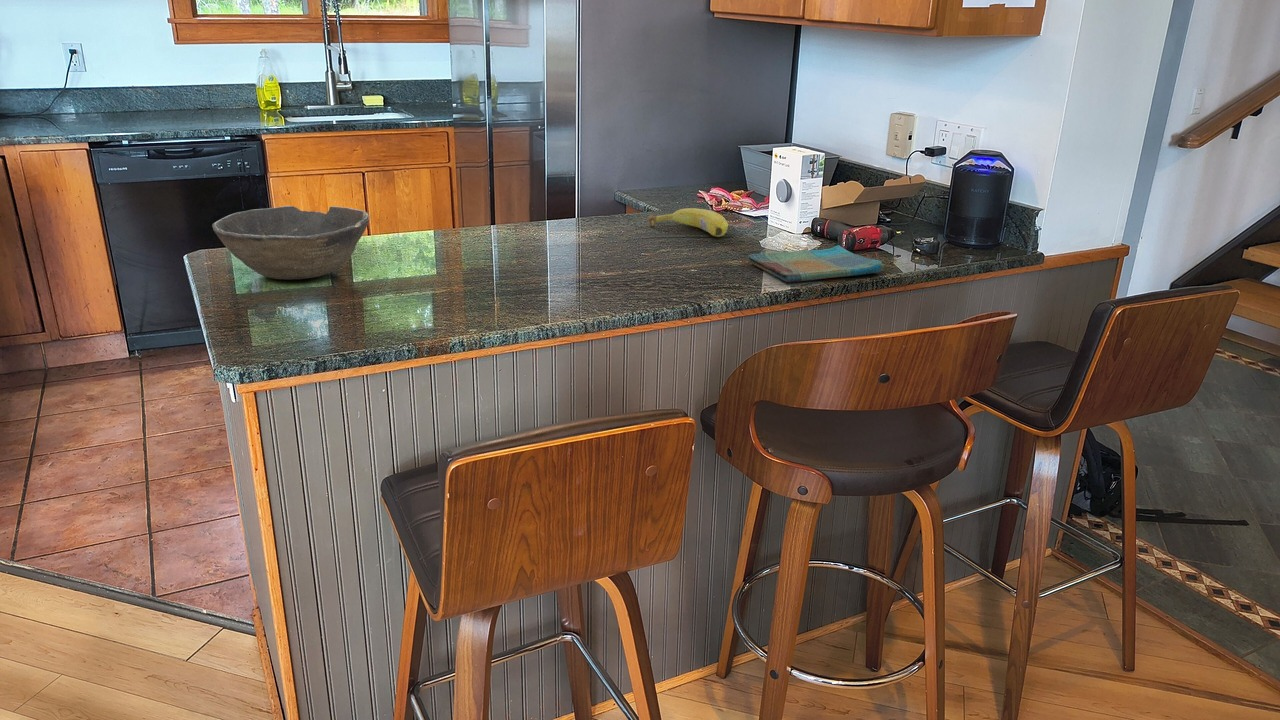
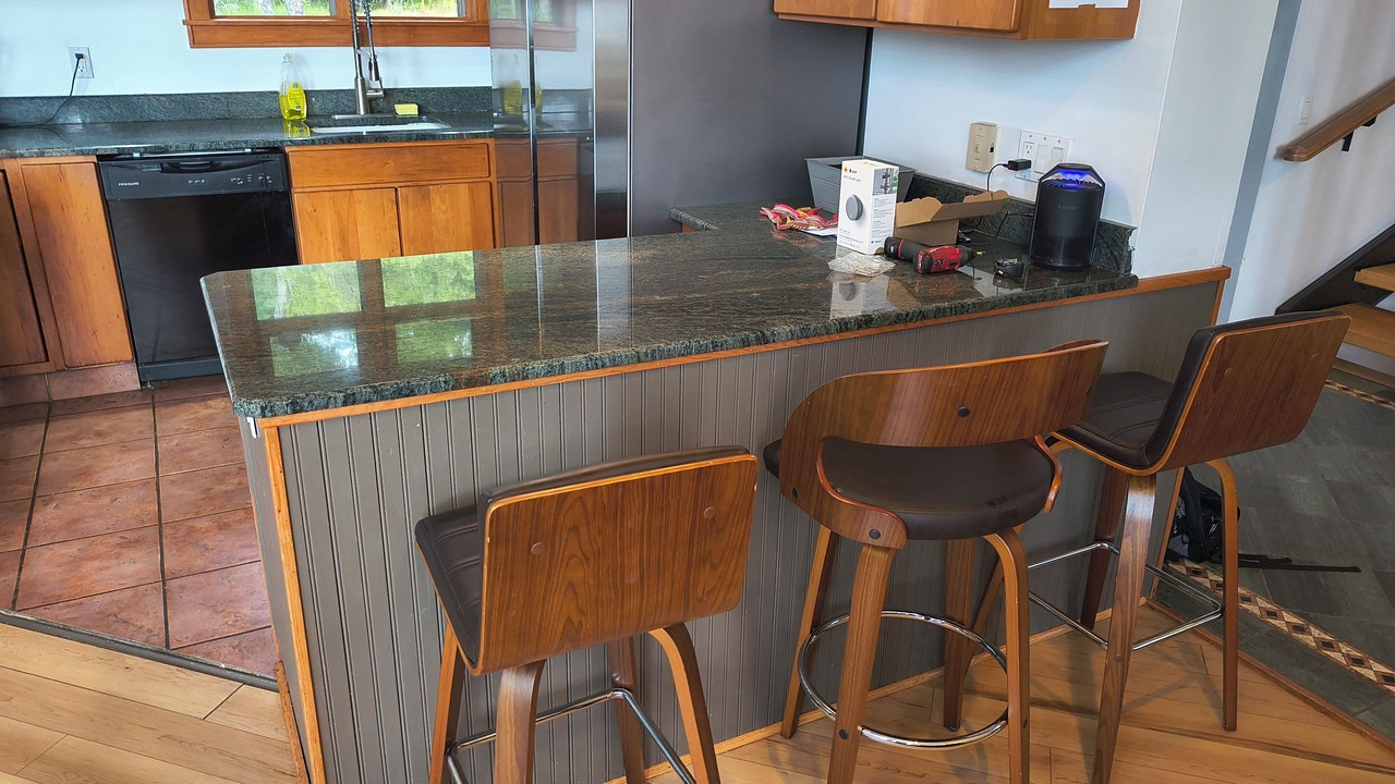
- fruit [647,207,729,238]
- bowl [211,205,371,280]
- dish towel [747,244,885,283]
